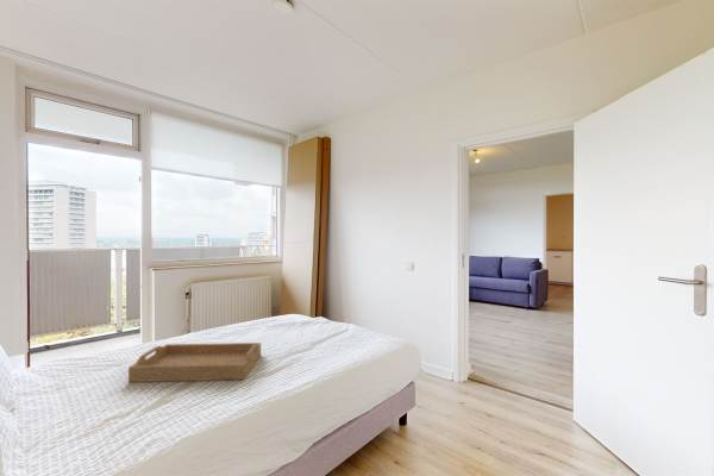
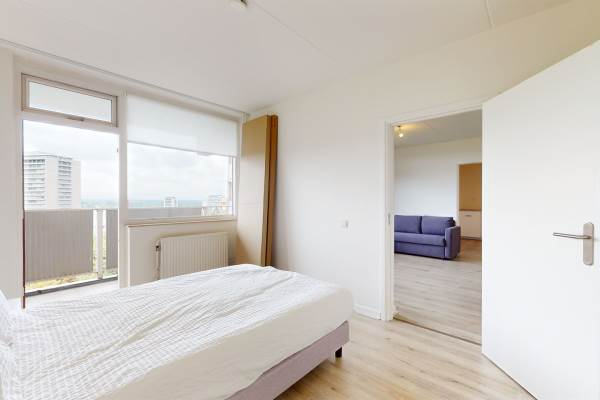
- serving tray [127,342,262,383]
